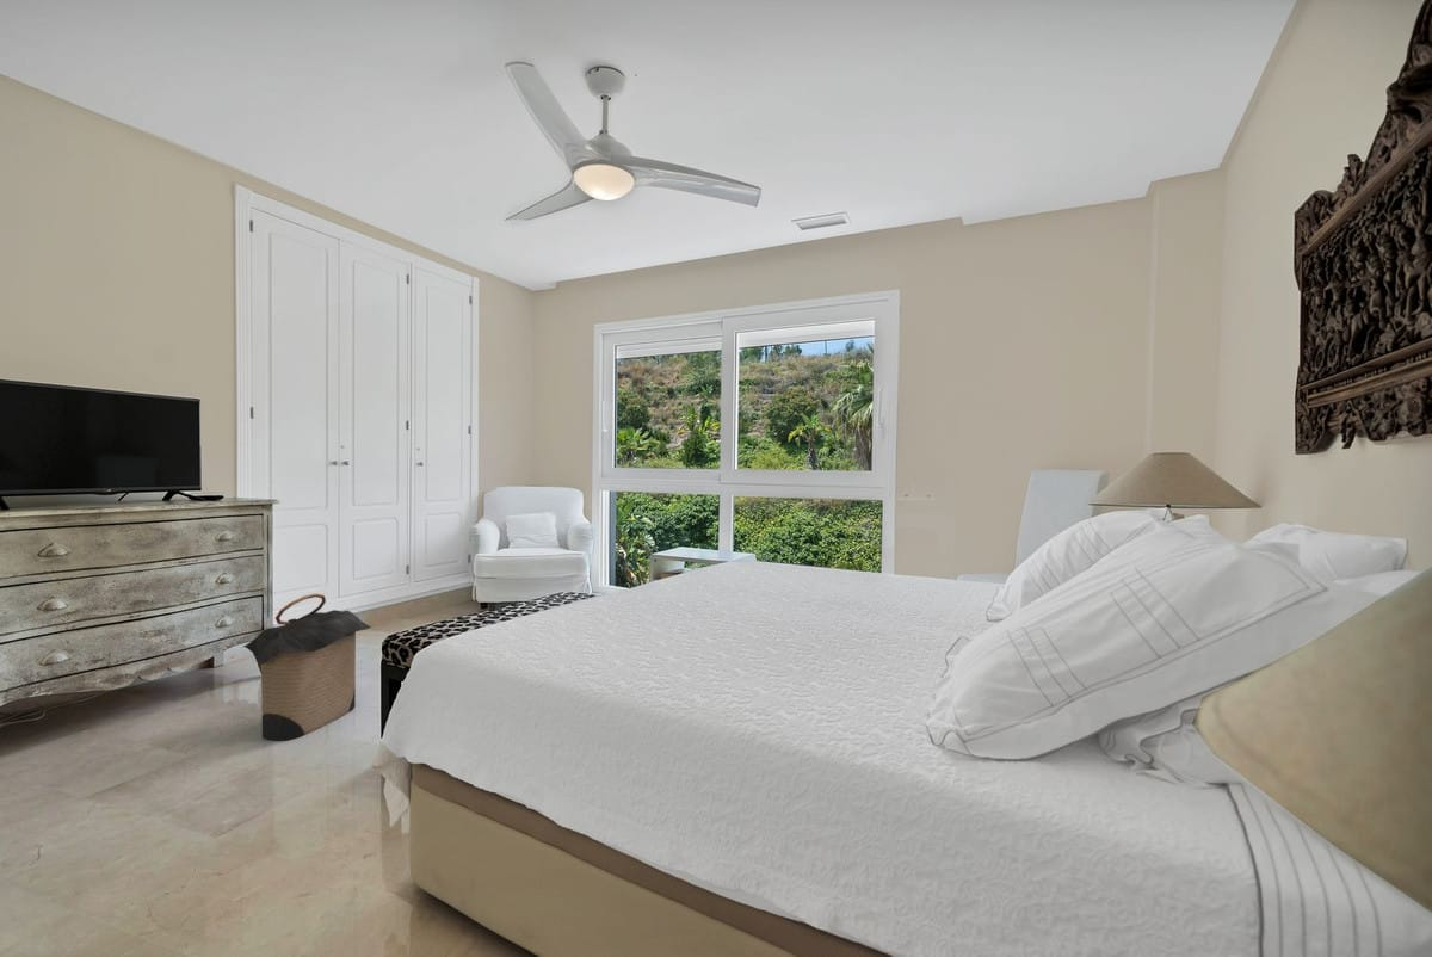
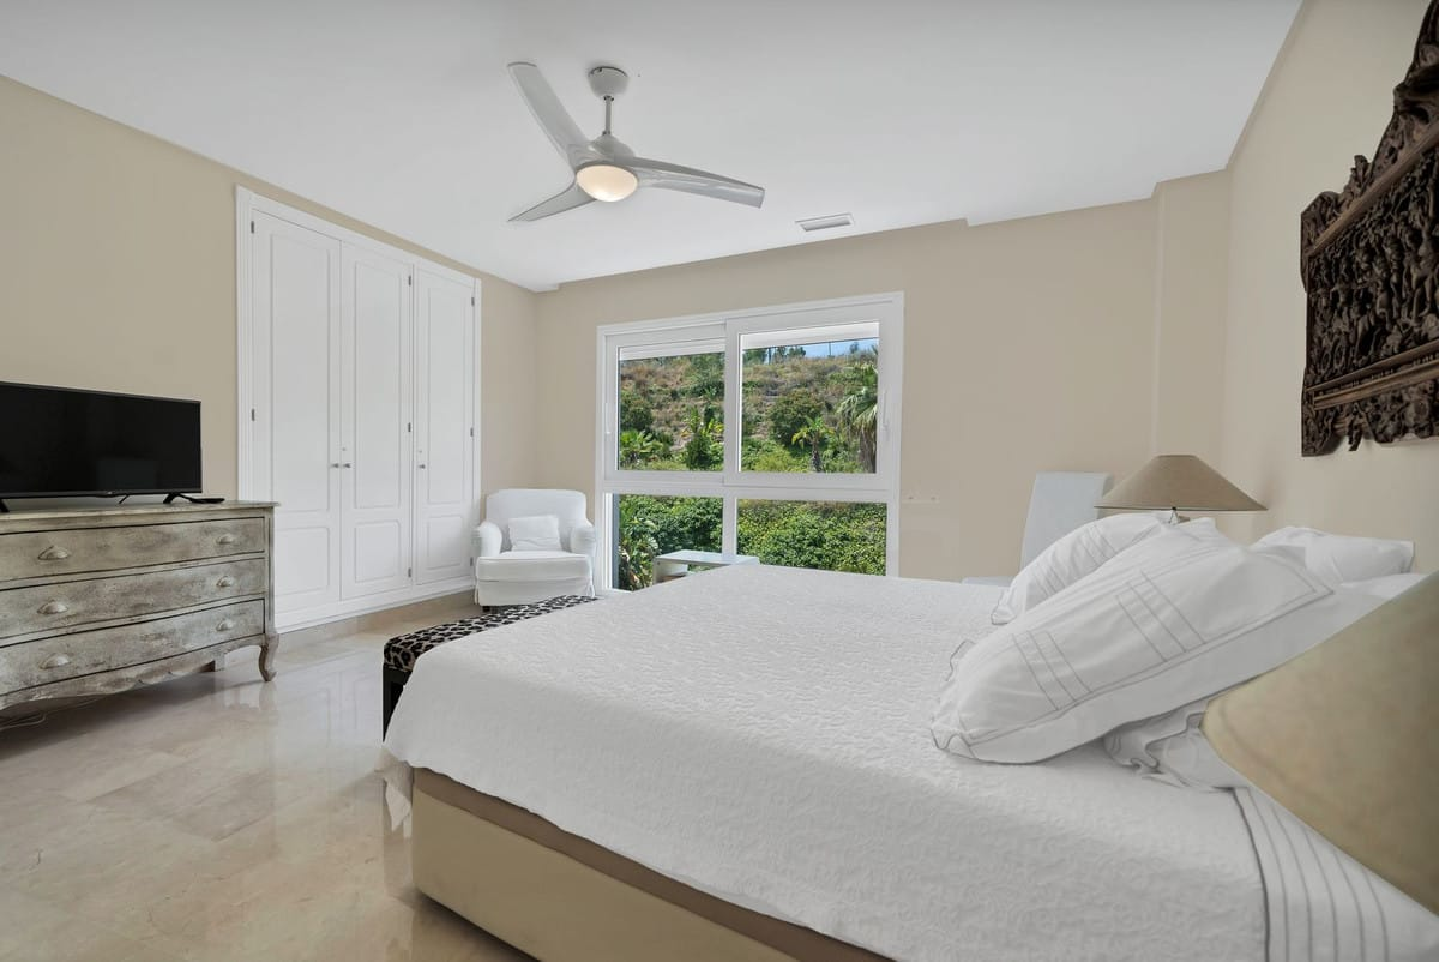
- laundry hamper [242,593,372,742]
